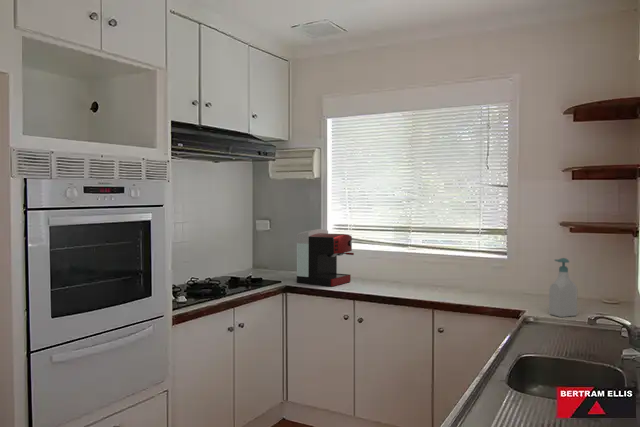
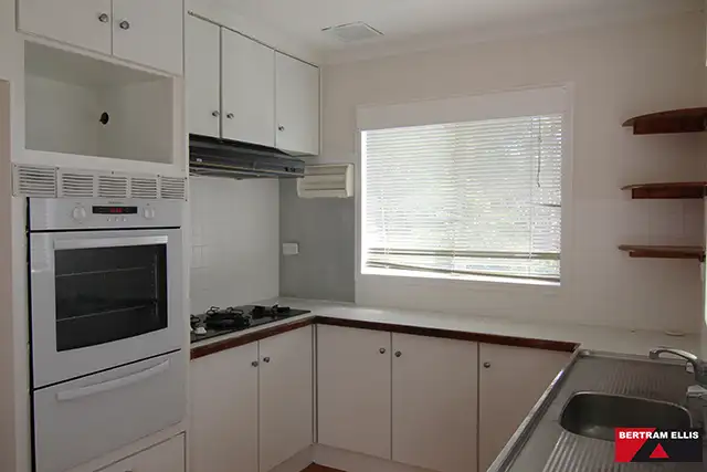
- coffee maker [296,228,355,287]
- soap bottle [548,257,578,318]
